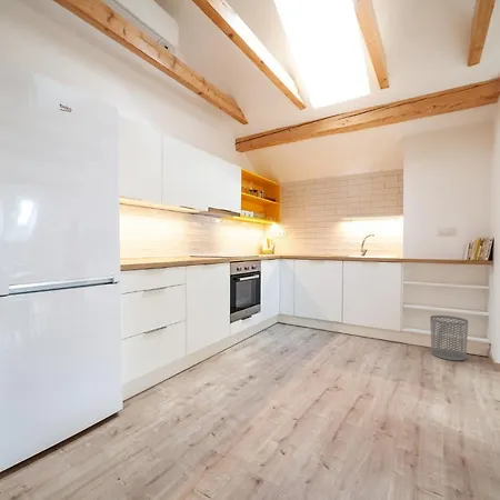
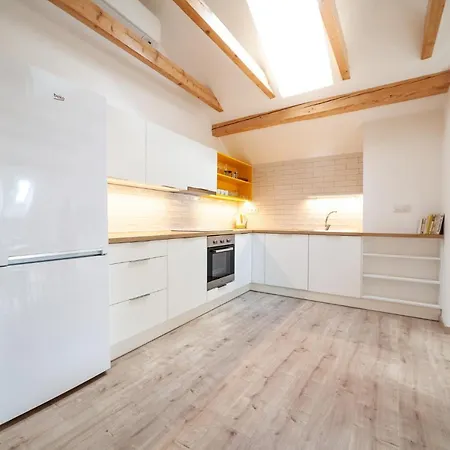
- waste bin [429,314,469,361]
